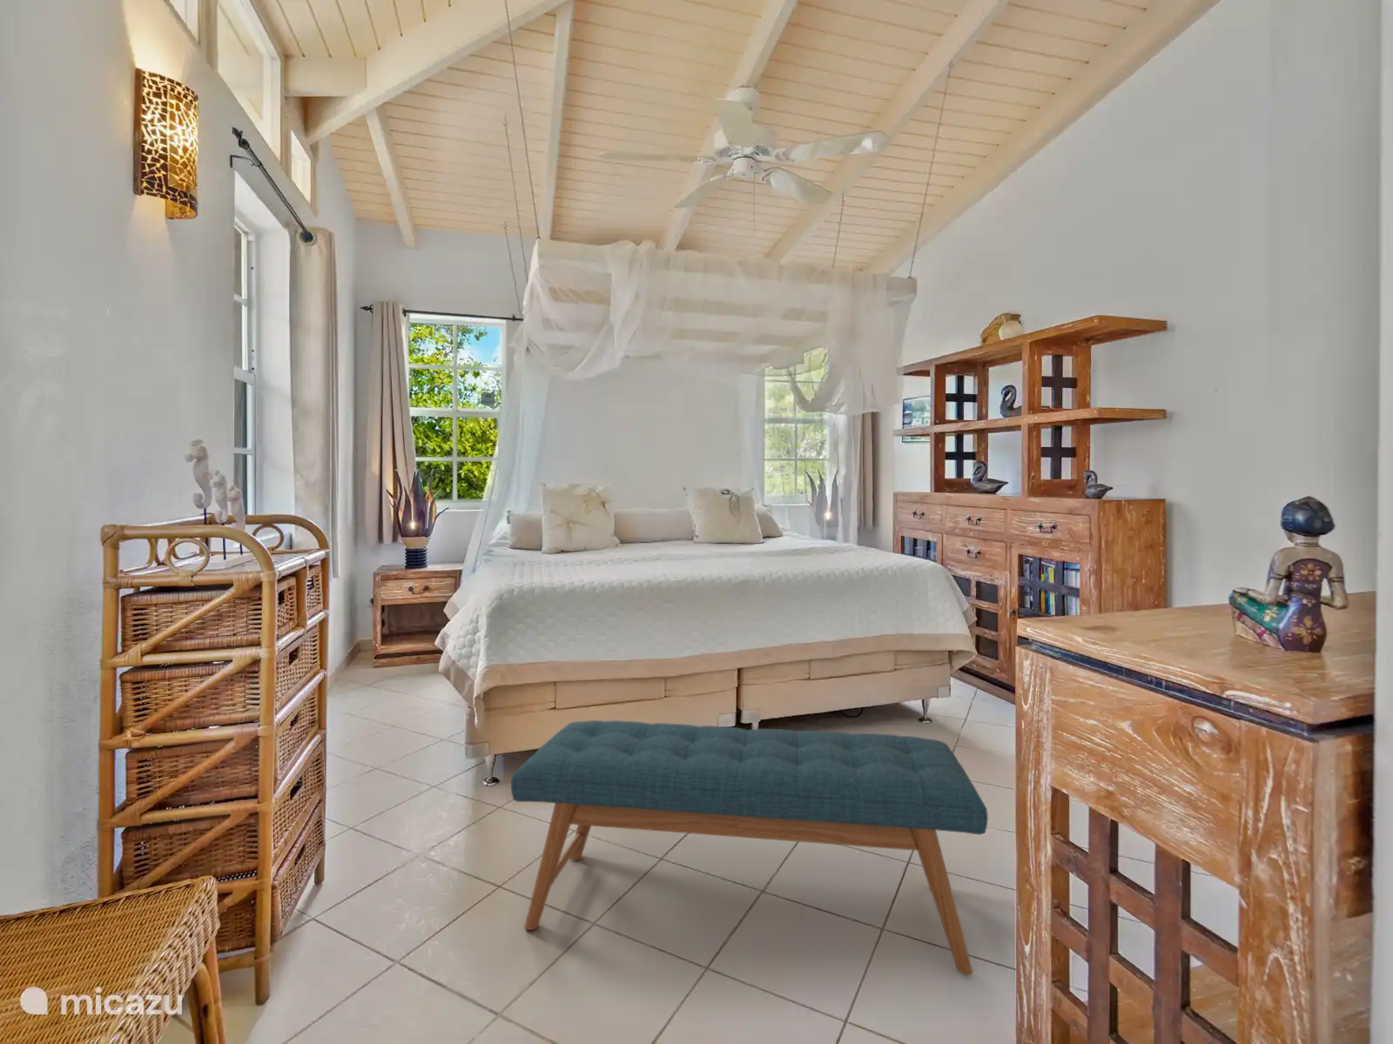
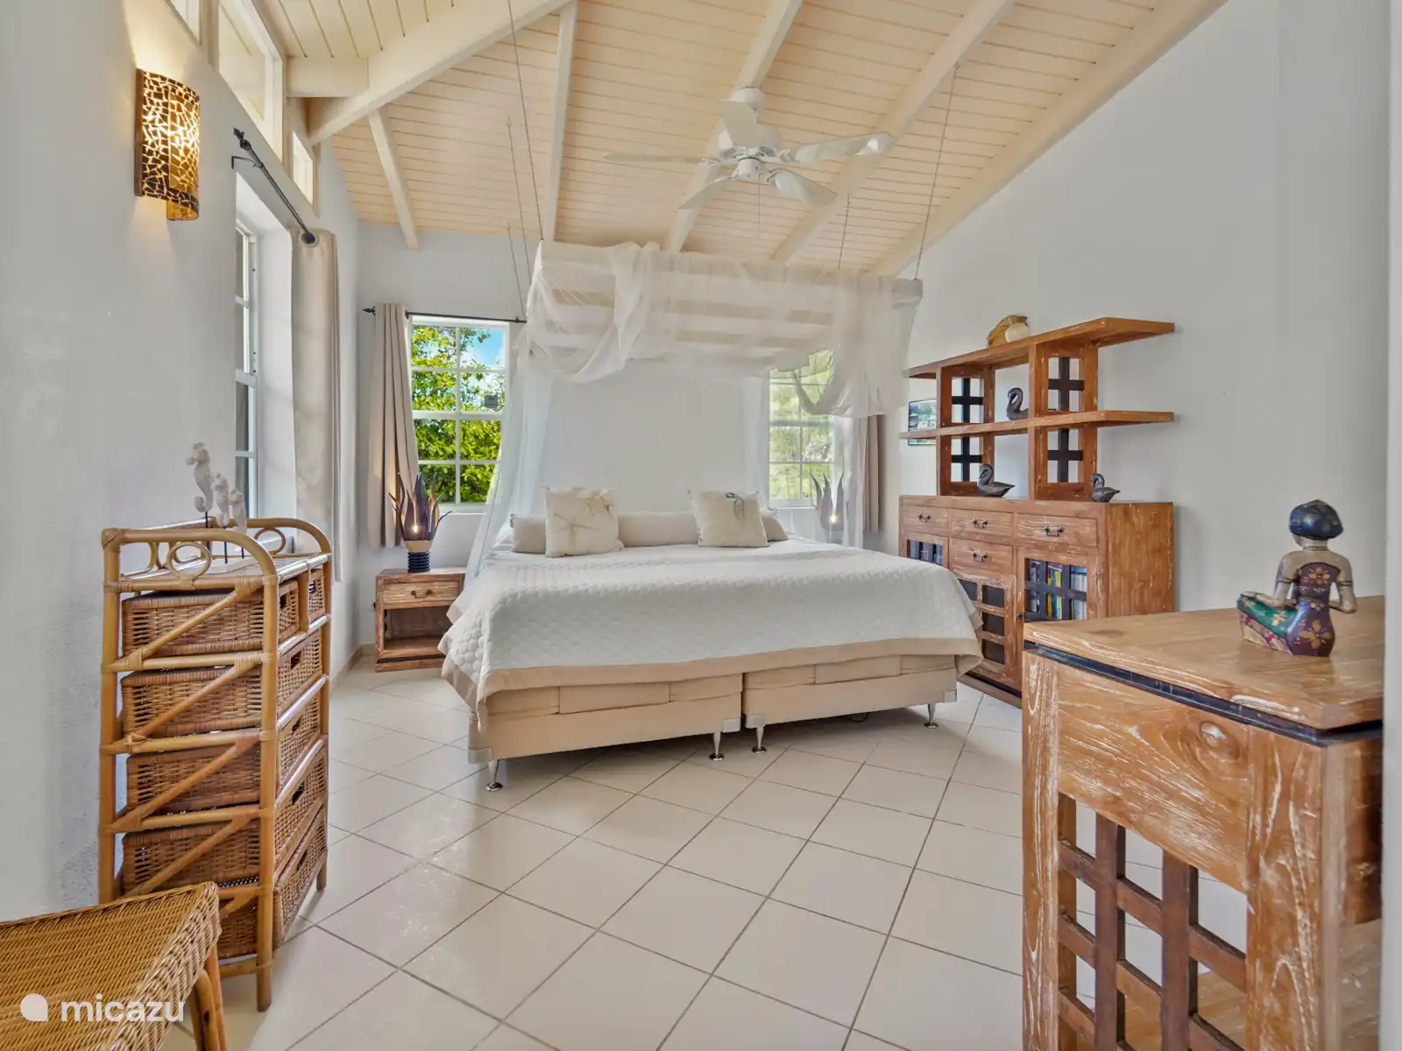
- bench [510,719,989,976]
